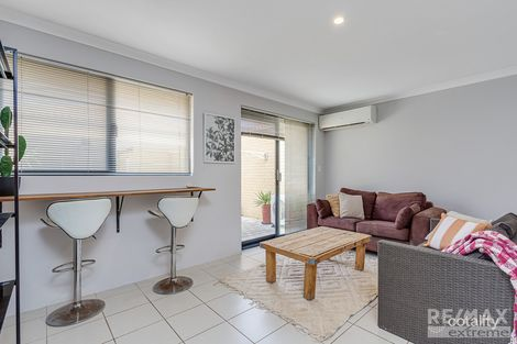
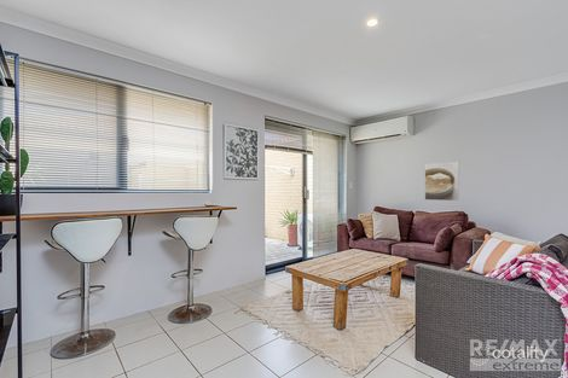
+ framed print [424,161,460,202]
